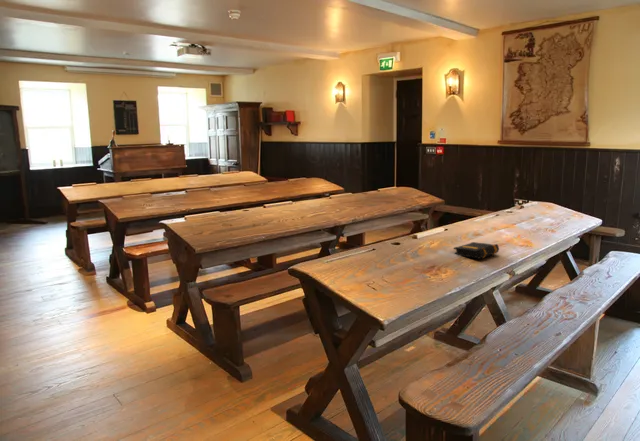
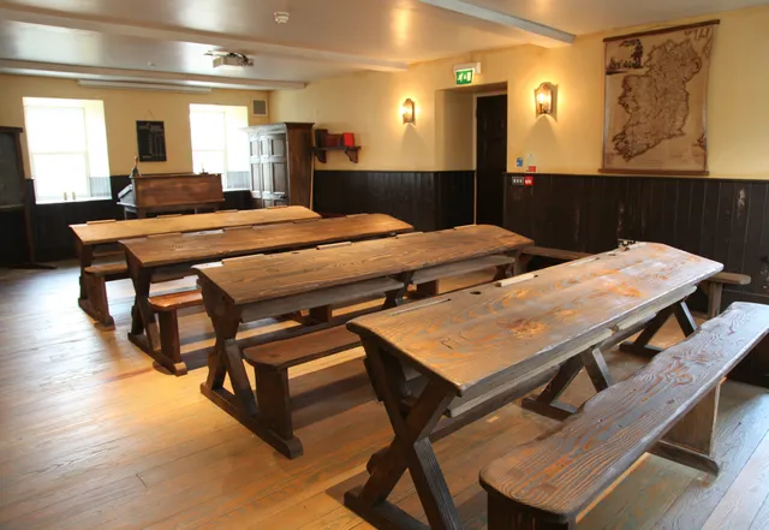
- book [453,241,500,260]
